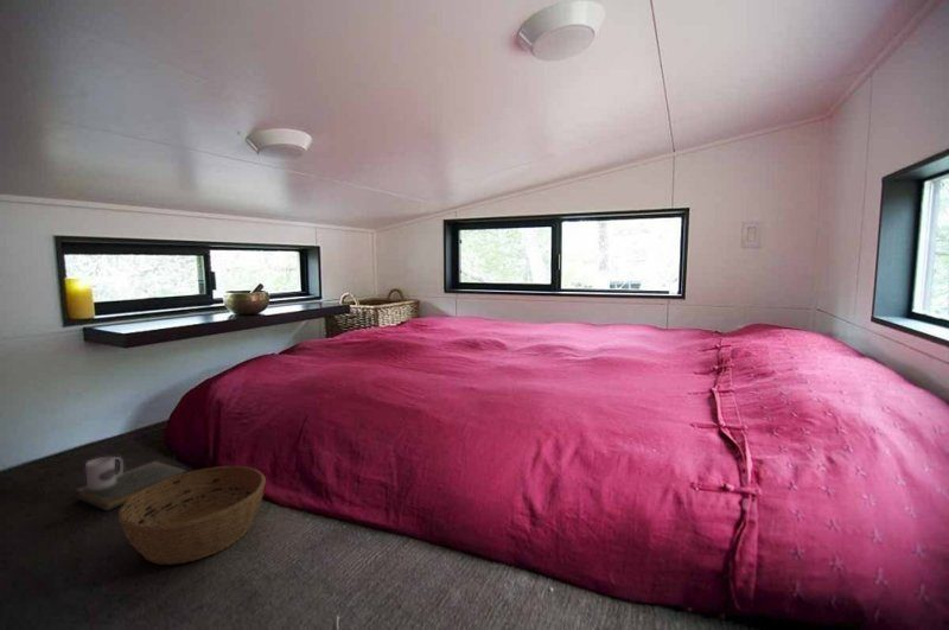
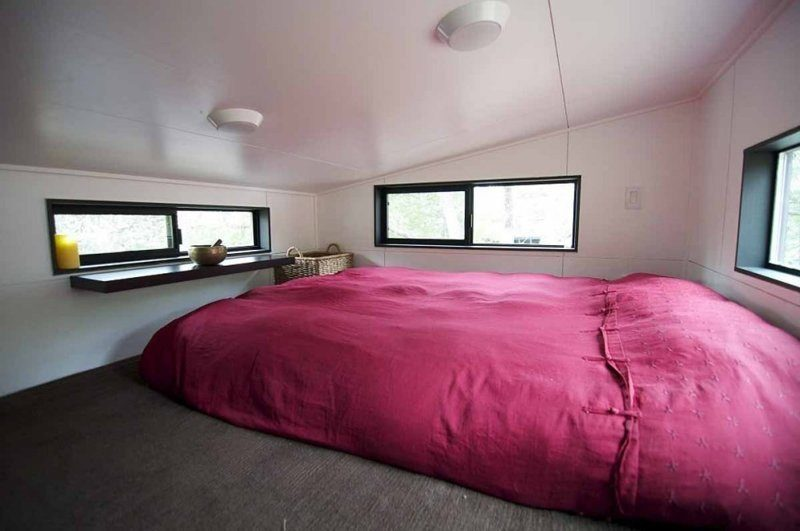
- mug [84,456,125,490]
- book [74,460,187,511]
- basket [117,465,267,566]
